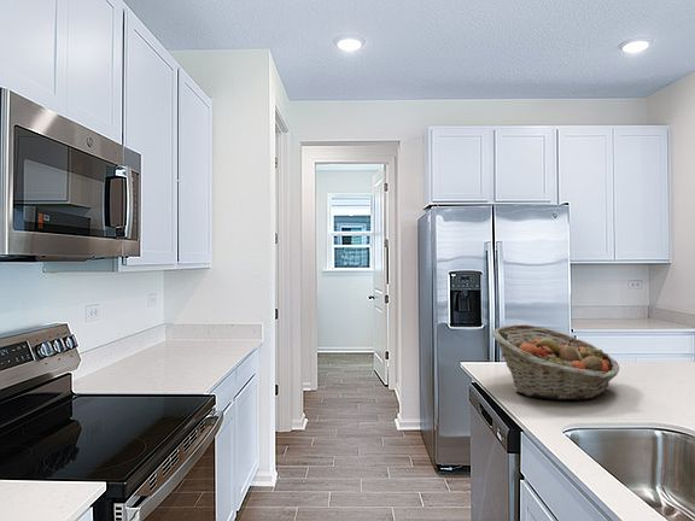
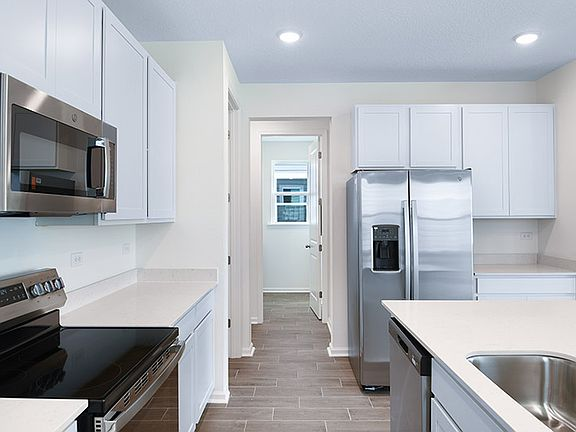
- fruit basket [491,323,620,402]
